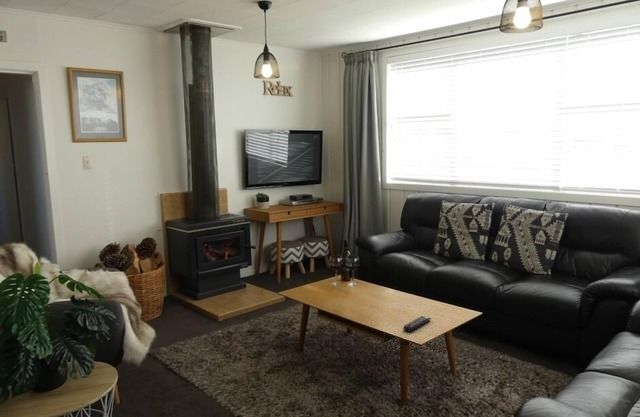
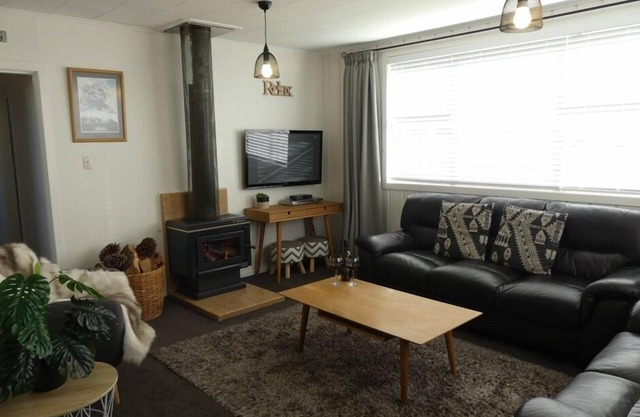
- remote control [402,315,432,333]
